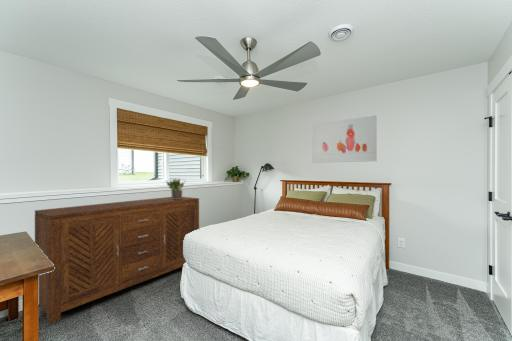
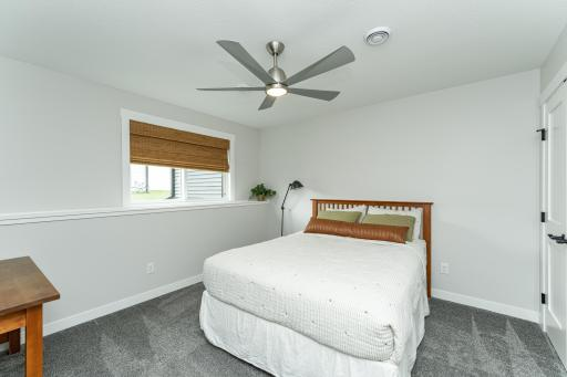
- wall art [311,114,378,164]
- sideboard [34,196,200,325]
- potted plant [165,178,187,199]
